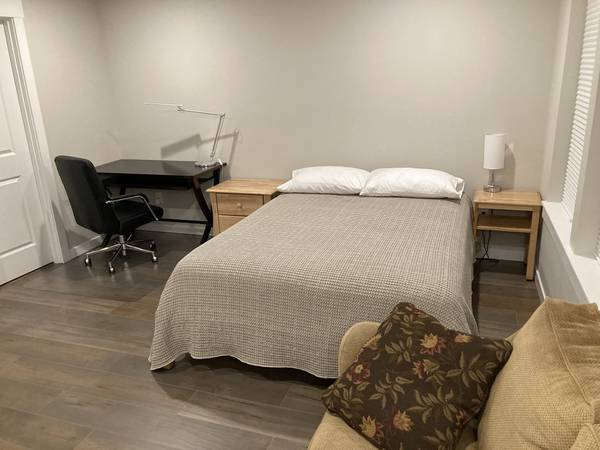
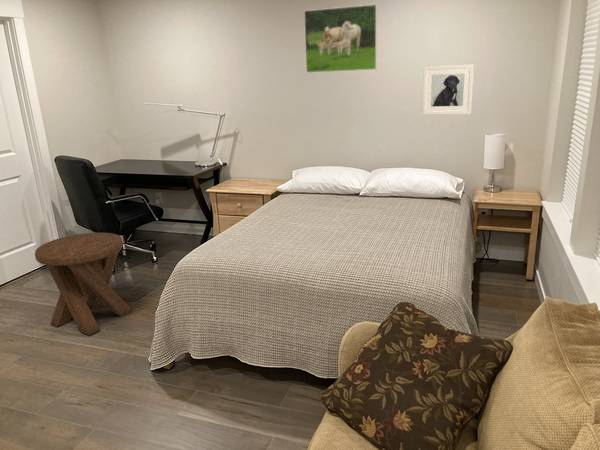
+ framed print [303,3,378,74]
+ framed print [421,63,475,116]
+ music stool [34,232,133,336]
